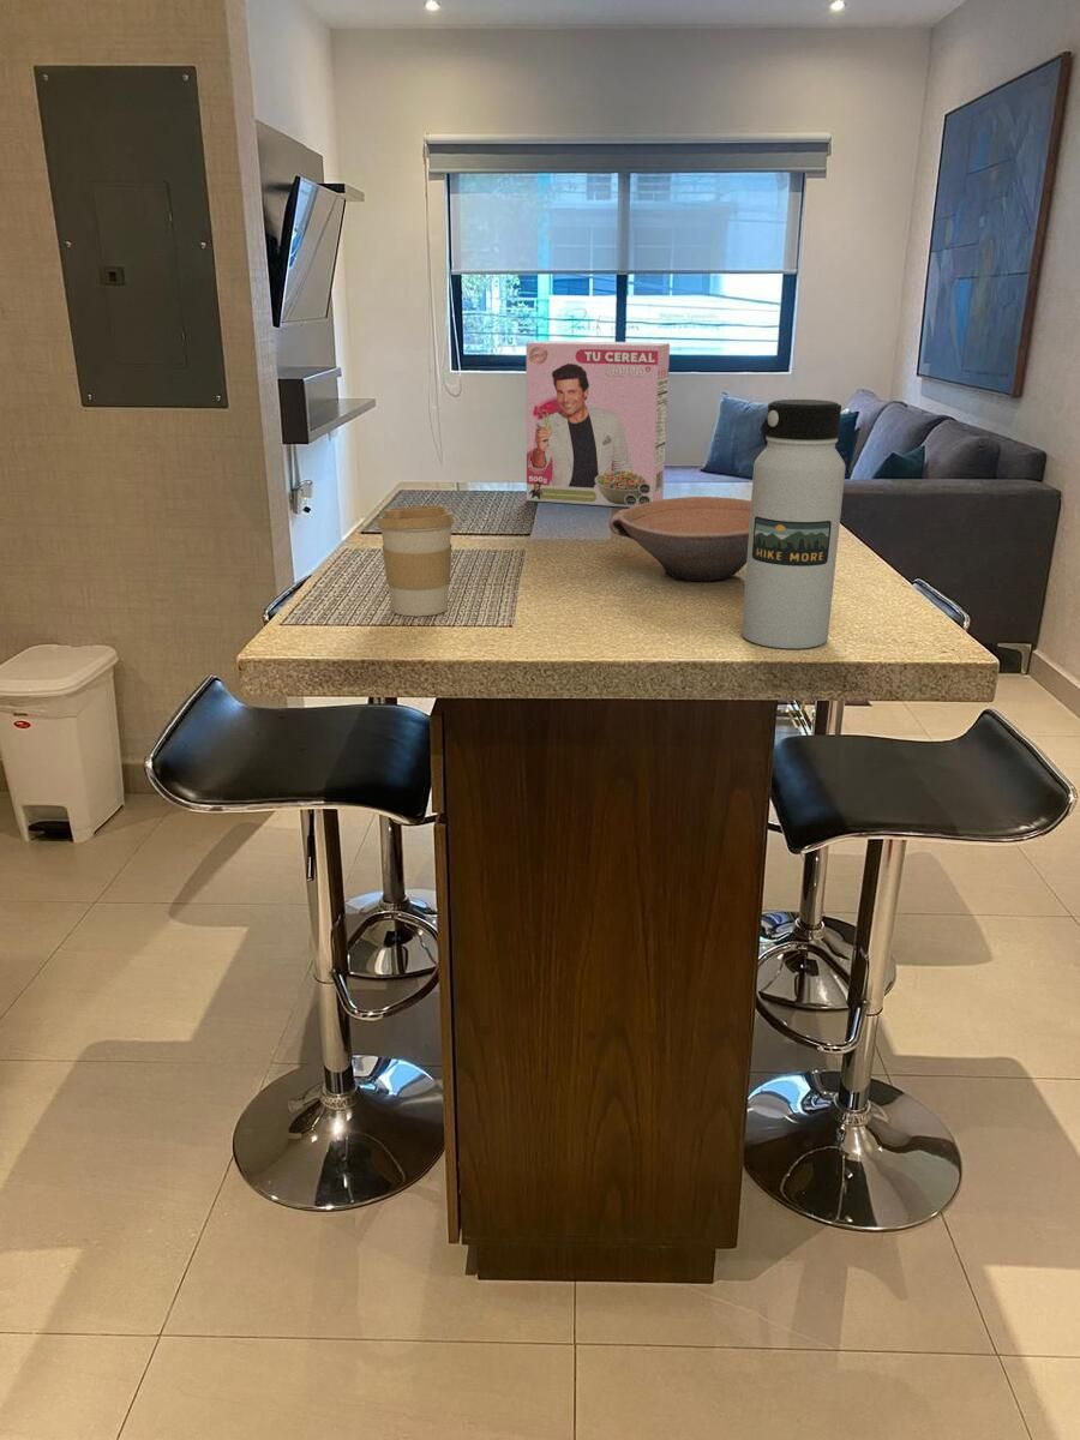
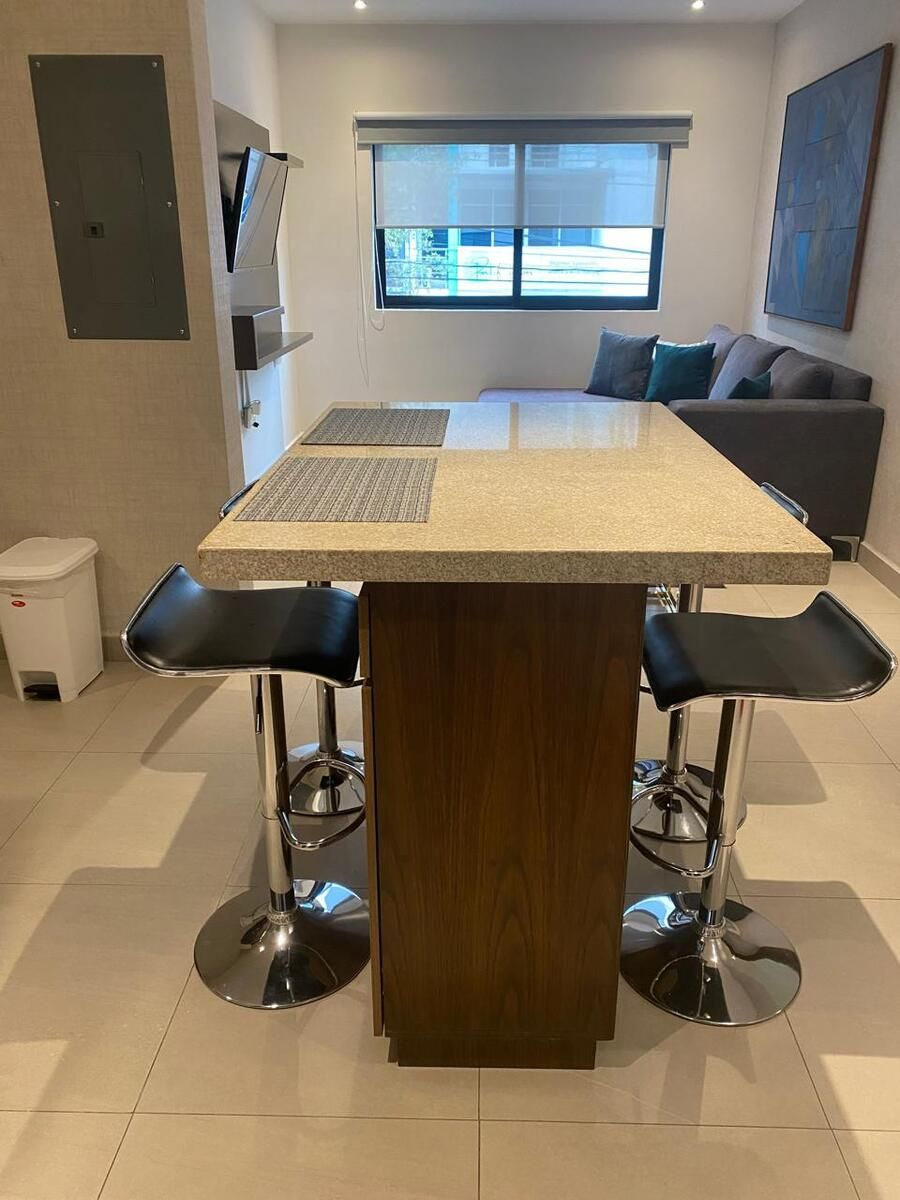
- bowl [608,496,751,582]
- water bottle [740,398,847,650]
- cereal box [526,340,671,509]
- coffee cup [377,504,456,617]
